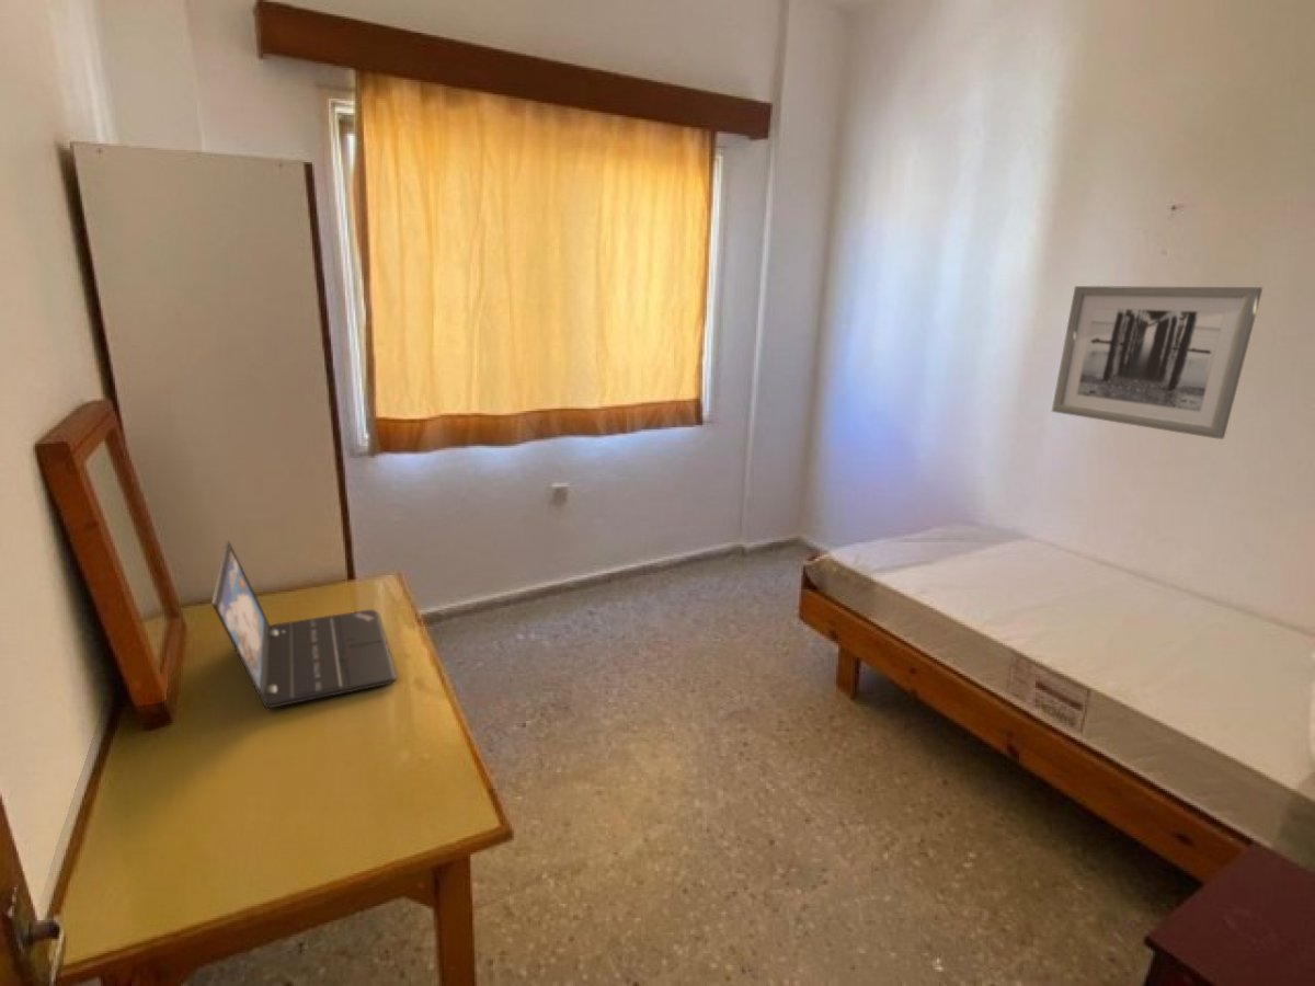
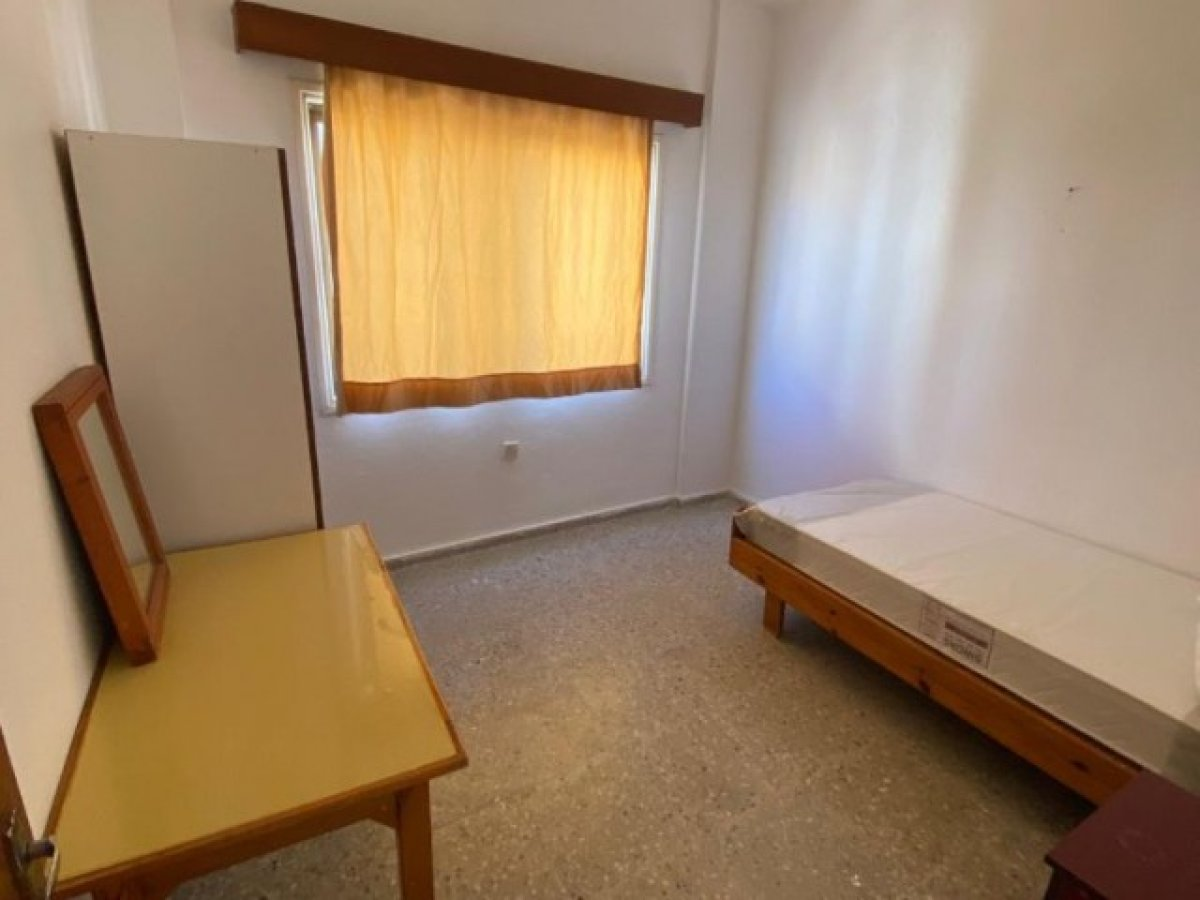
- laptop [210,539,399,710]
- wall art [1051,285,1263,440]
